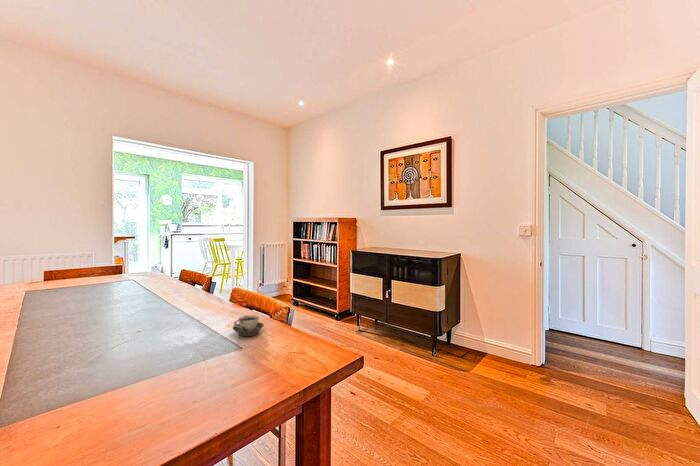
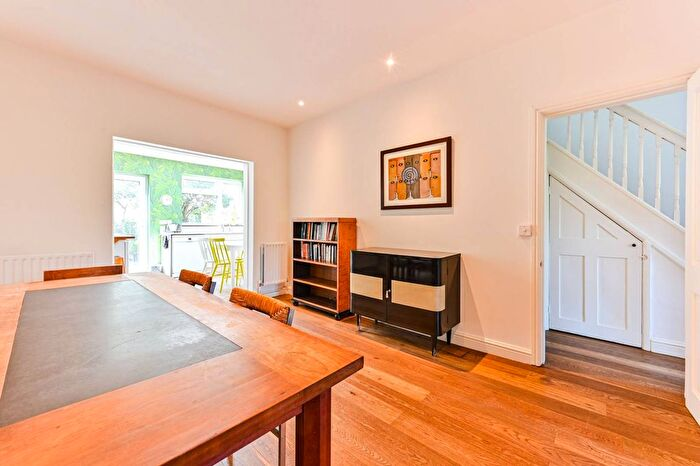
- cup [232,314,265,337]
